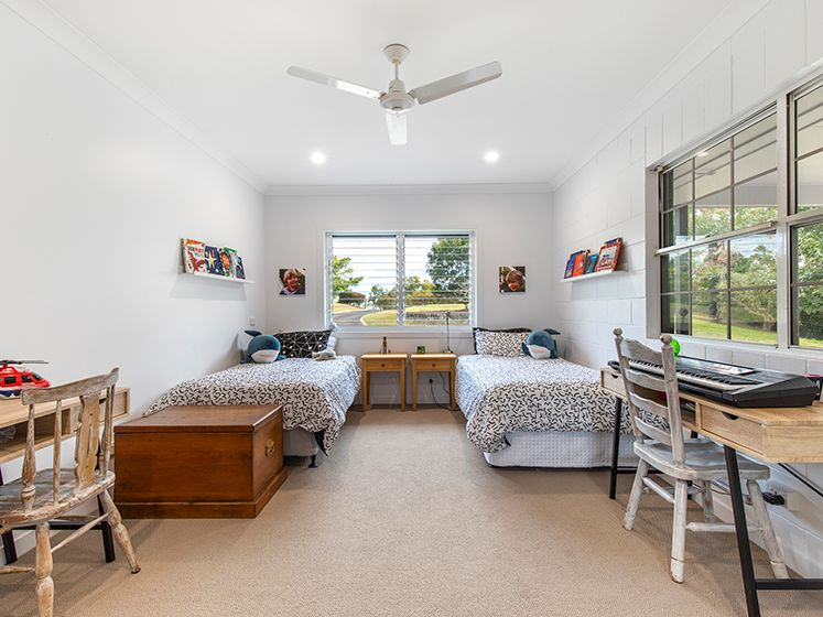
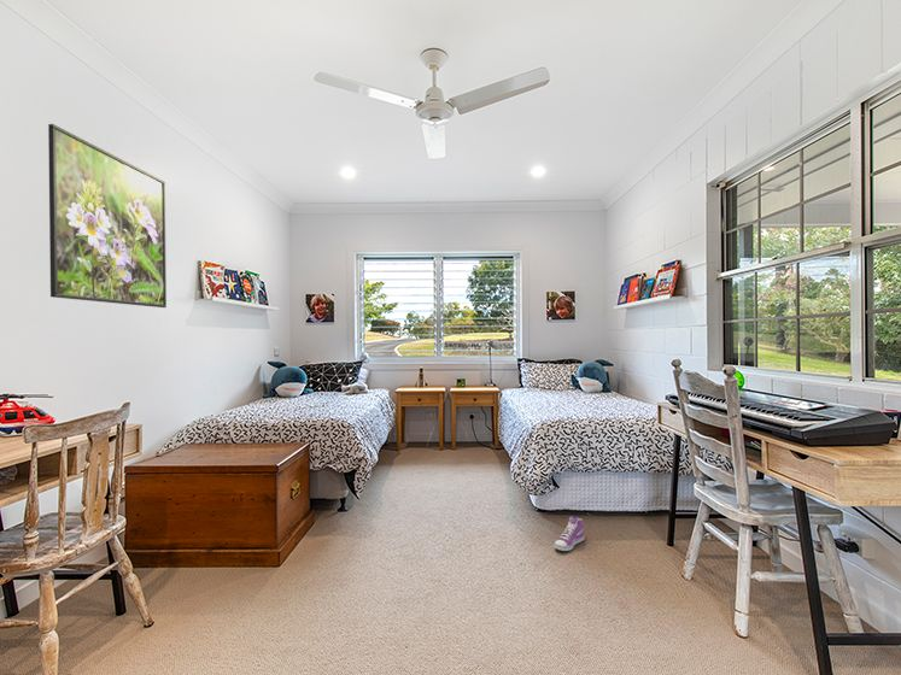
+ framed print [47,123,168,309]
+ sneaker [554,516,585,552]
